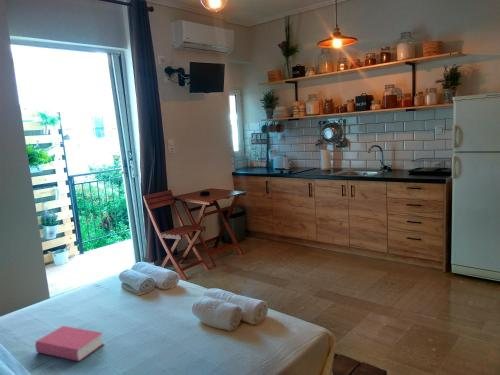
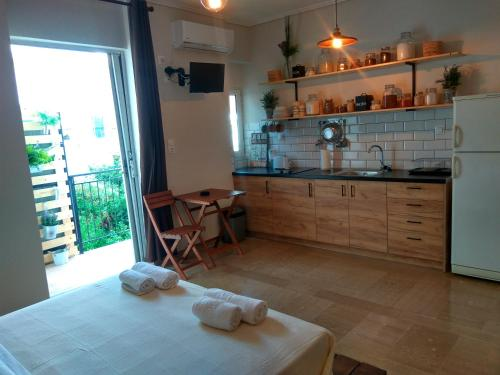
- book [34,325,105,362]
